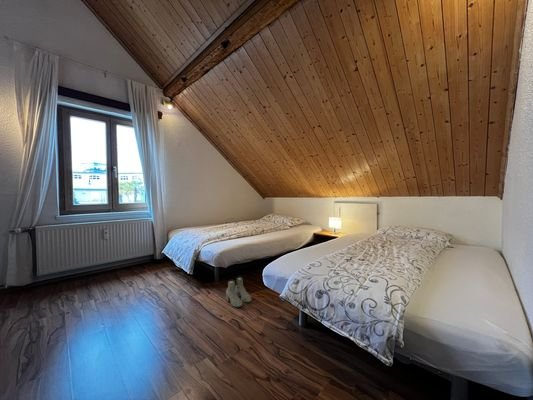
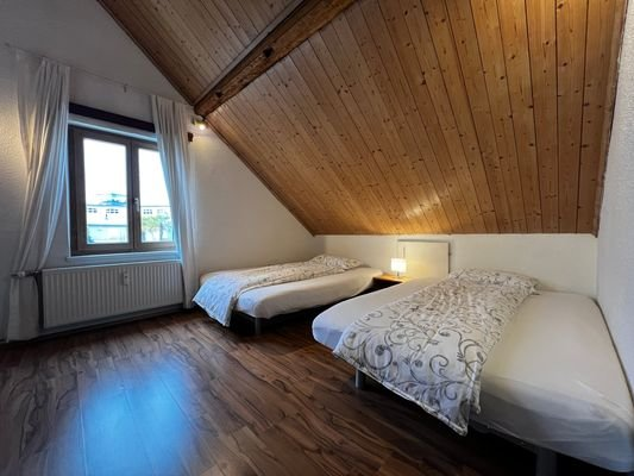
- boots [225,276,252,308]
